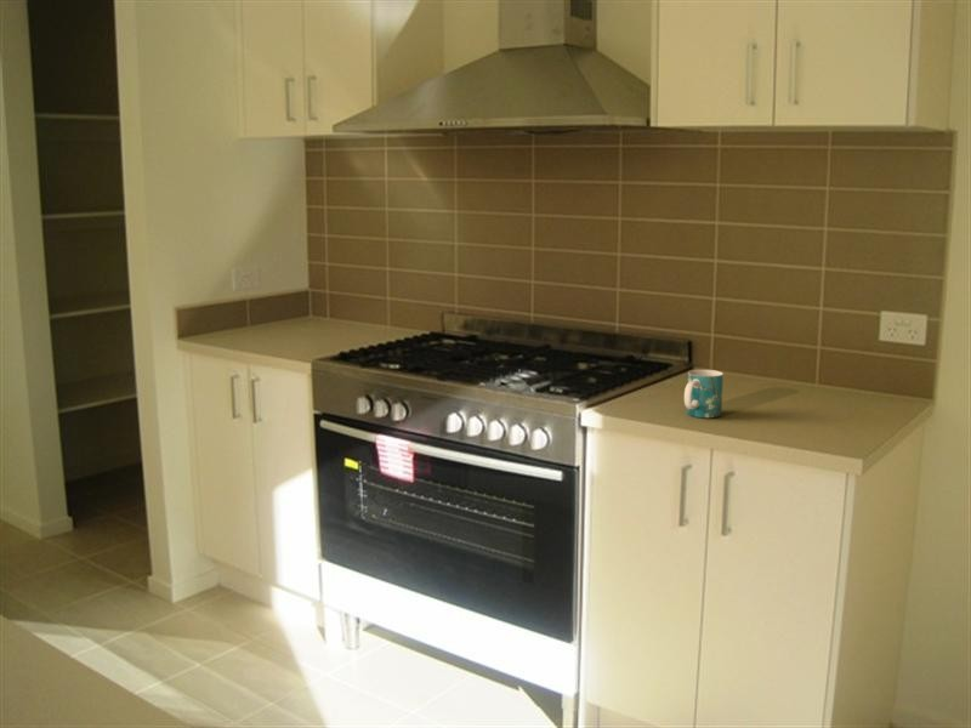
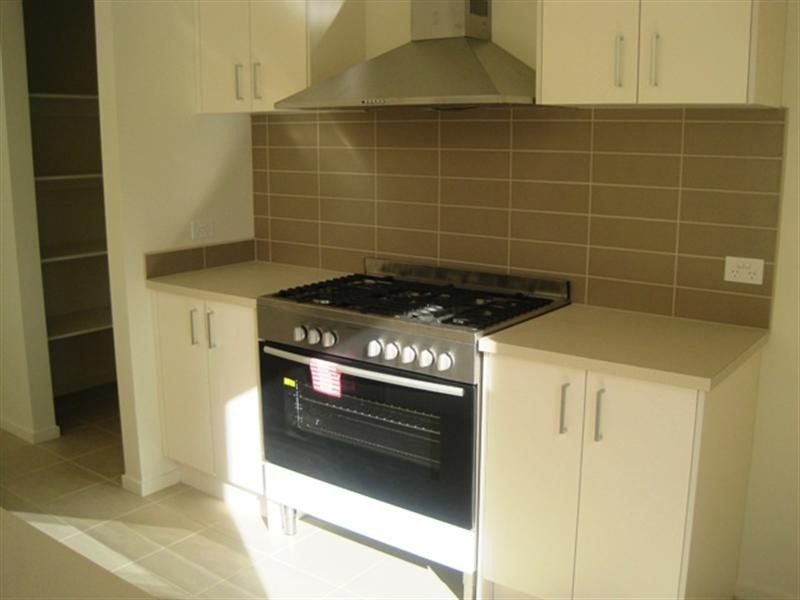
- mug [683,369,725,419]
